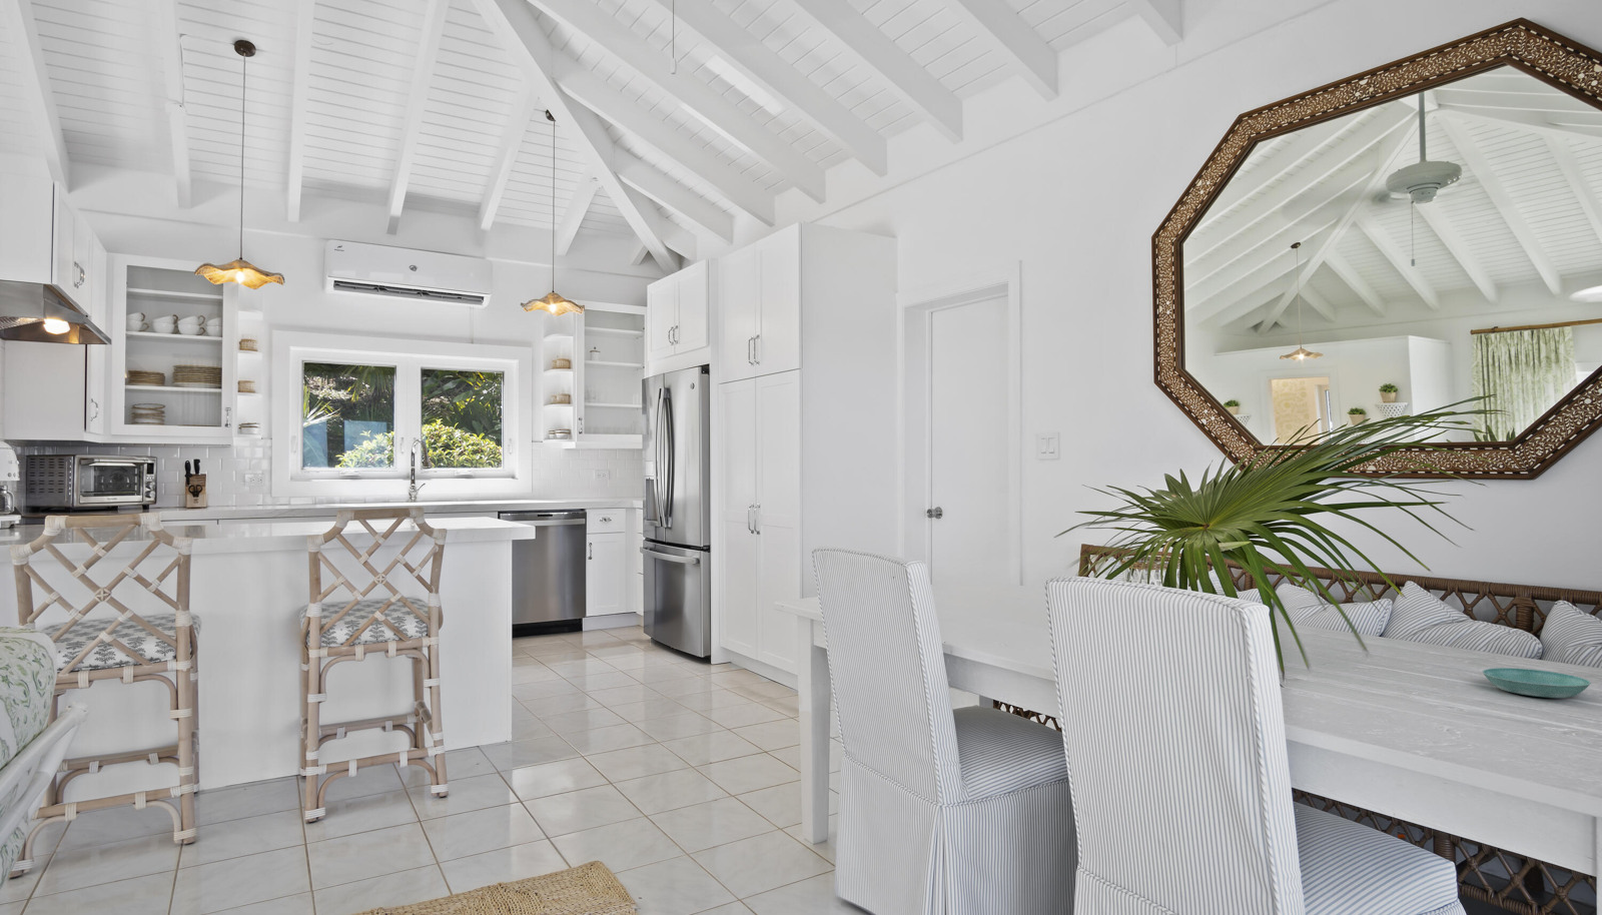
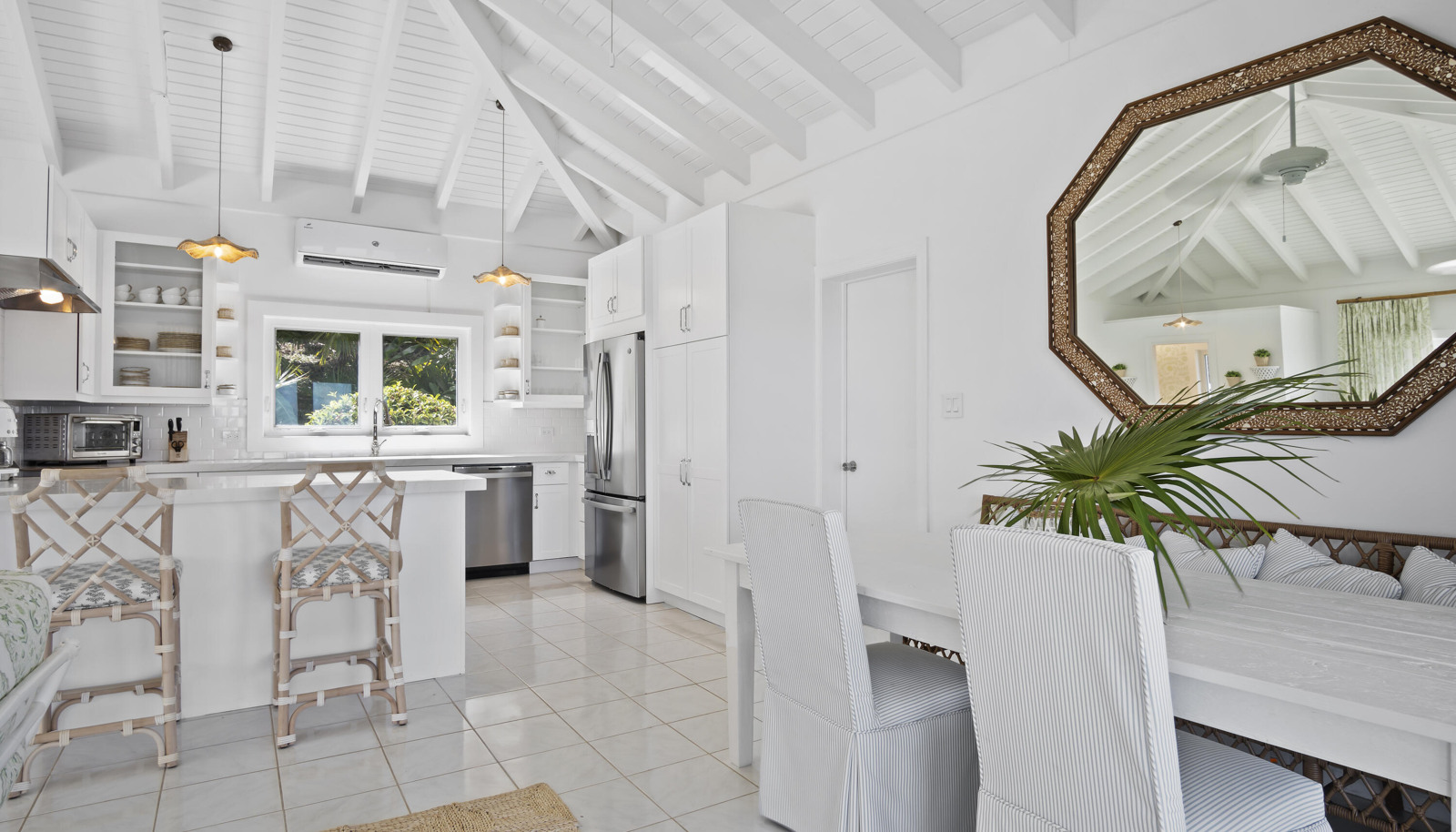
- saucer [1482,666,1592,698]
